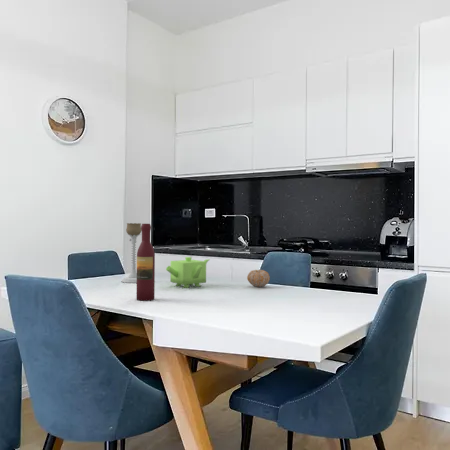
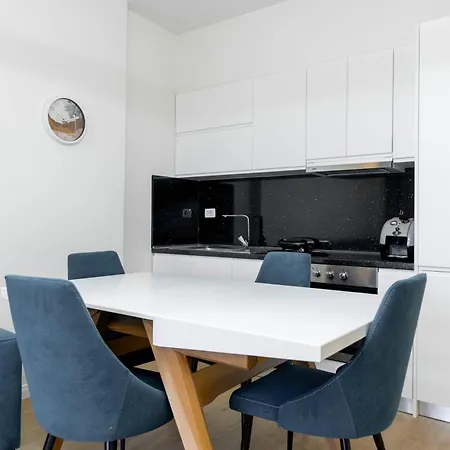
- teapot [165,256,211,289]
- fruit [246,269,271,288]
- wine bottle [136,223,156,302]
- candle holder [120,222,142,284]
